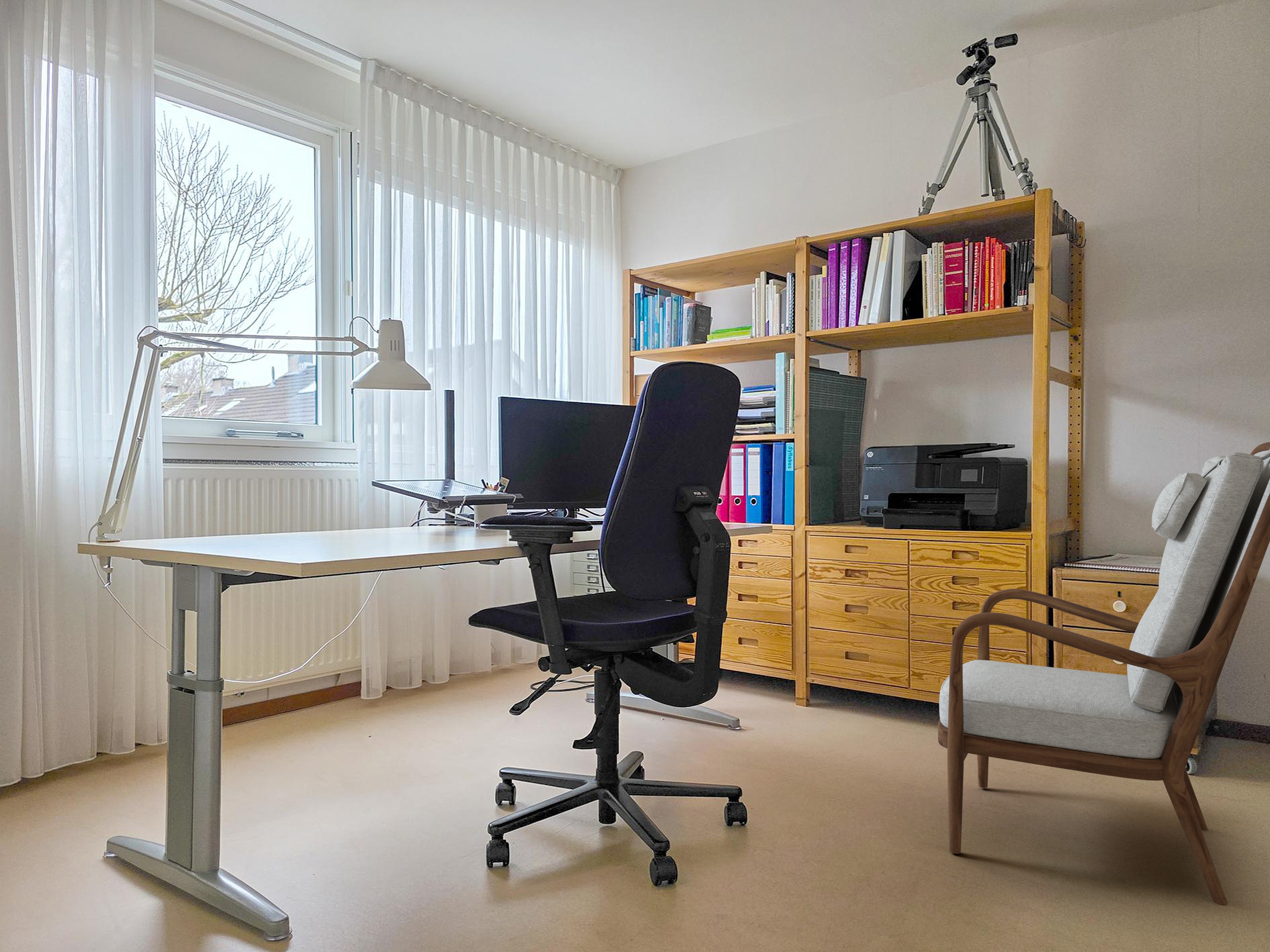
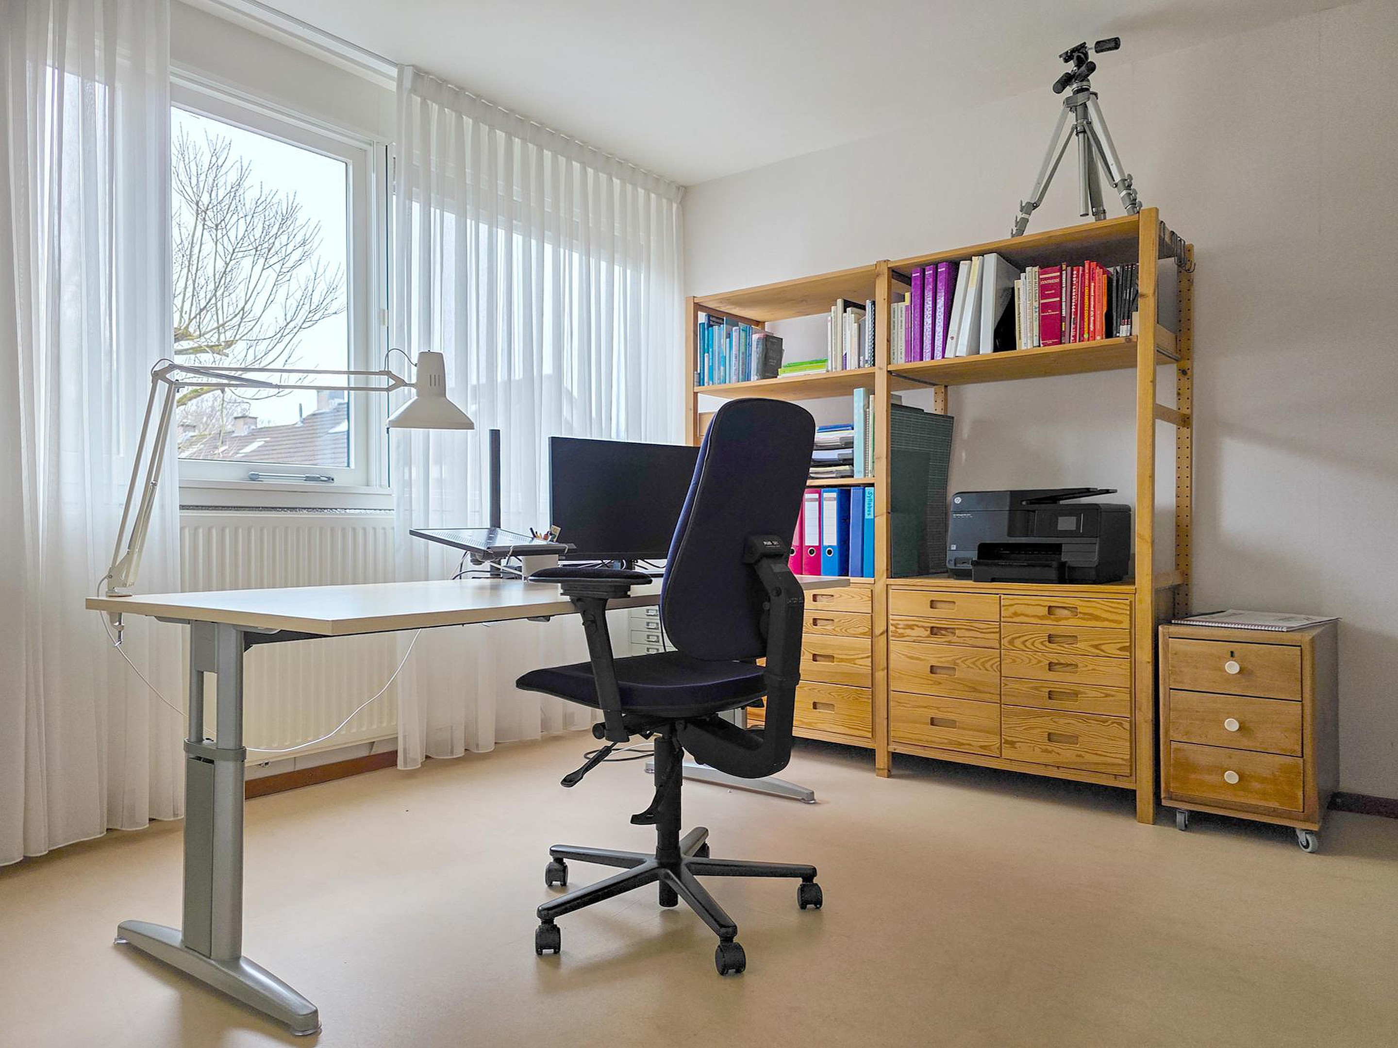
- armchair [938,441,1270,906]
